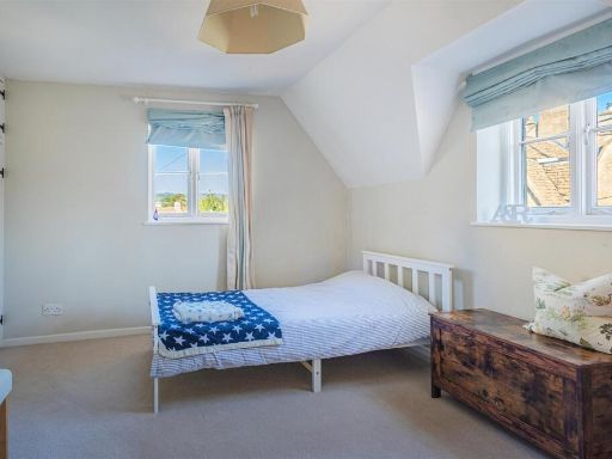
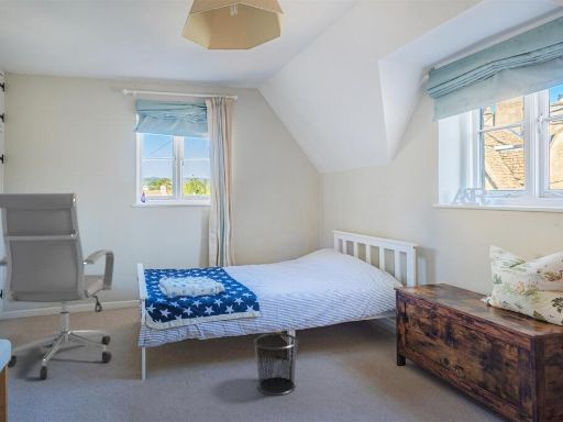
+ waste bin [253,332,299,397]
+ chair [0,192,115,380]
